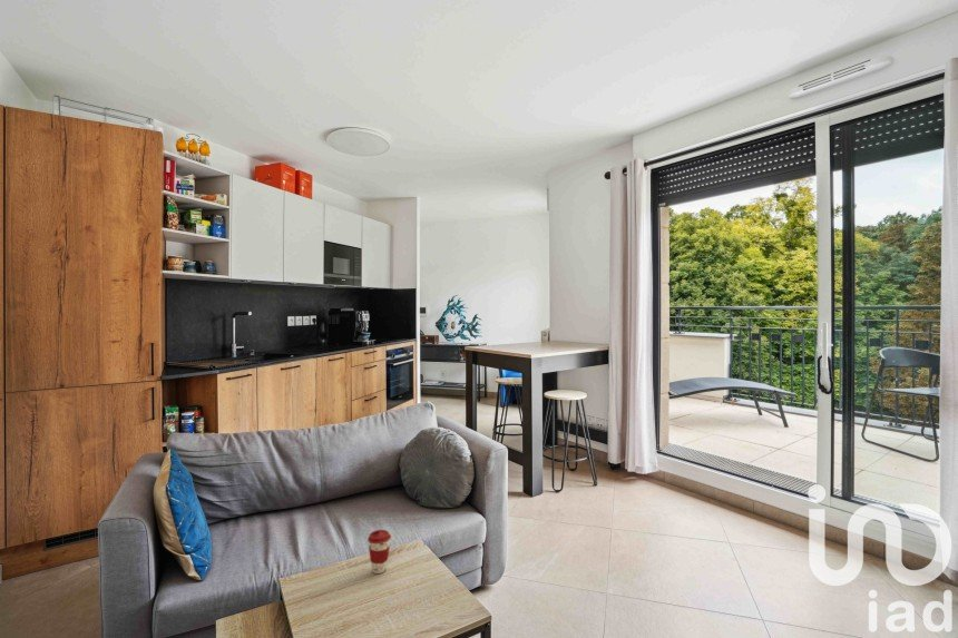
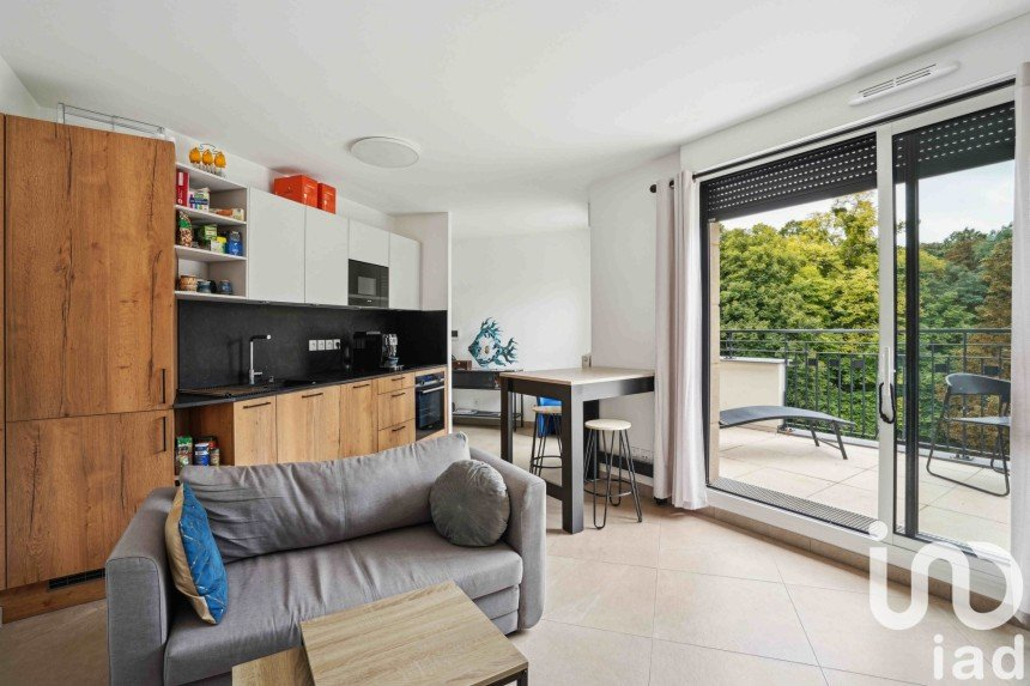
- coffee cup [366,529,392,575]
